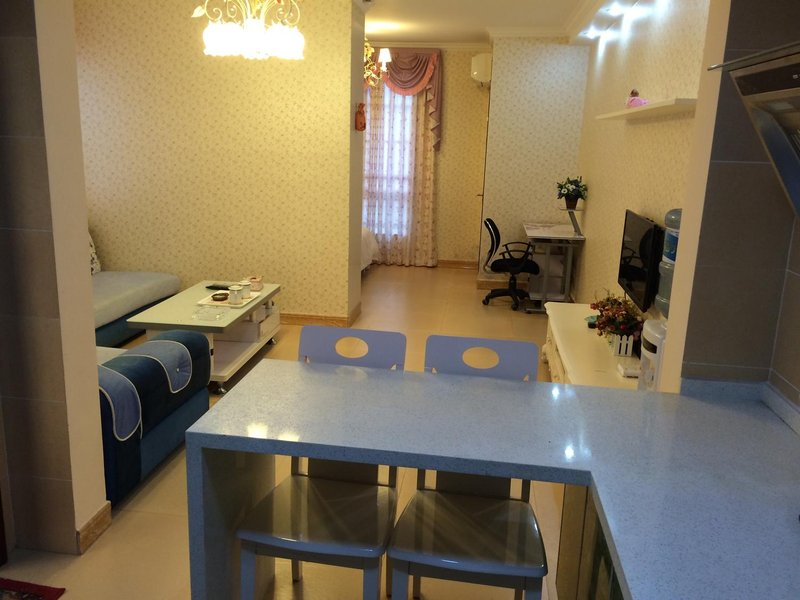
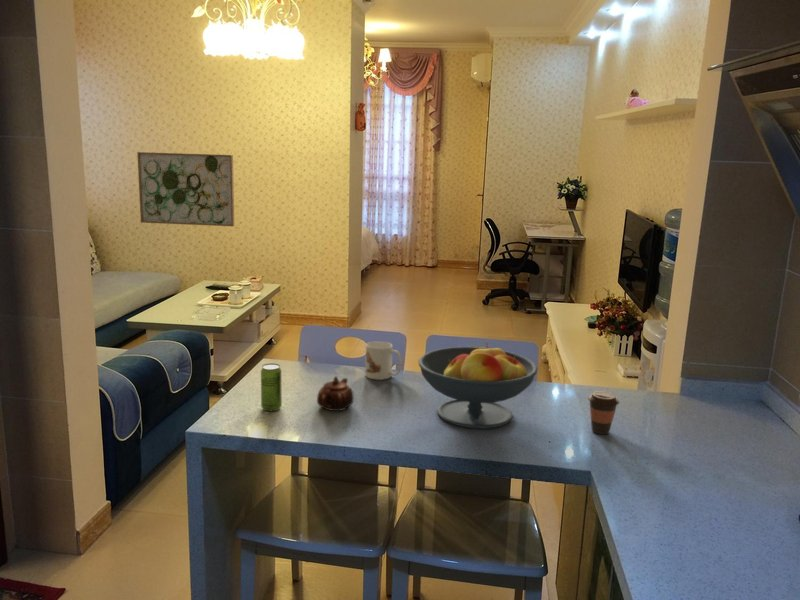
+ teapot [316,375,355,412]
+ mug [364,340,403,381]
+ beverage can [260,362,283,412]
+ coffee cup [587,390,620,435]
+ wall art [136,151,235,227]
+ fruit bowl [417,342,539,430]
